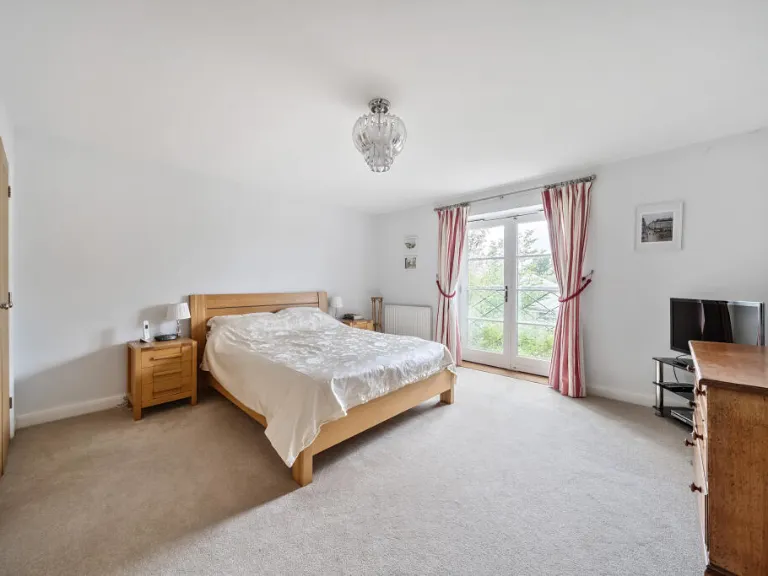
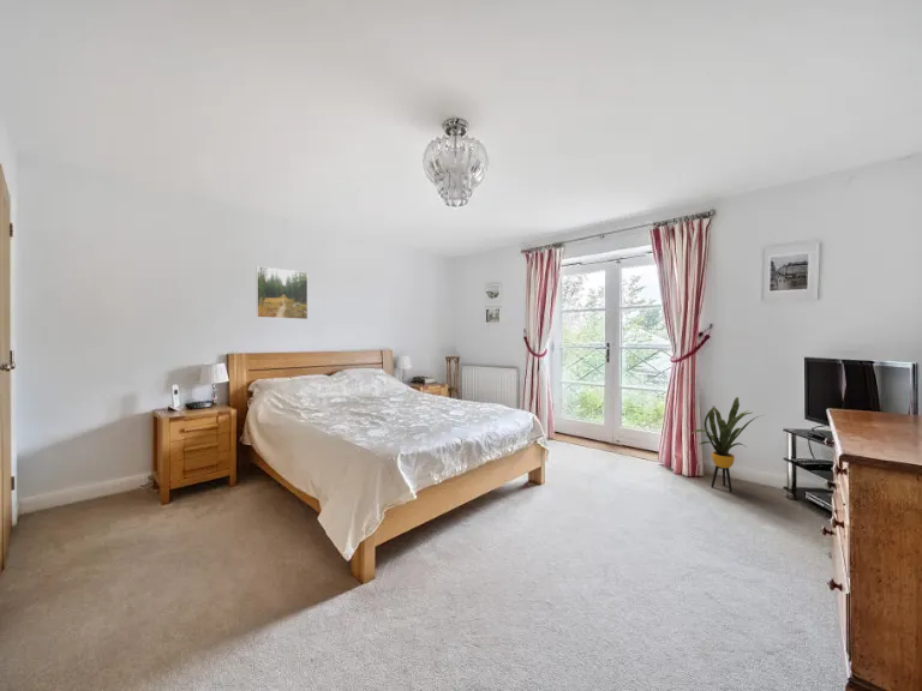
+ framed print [255,265,309,320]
+ house plant [692,396,764,493]
